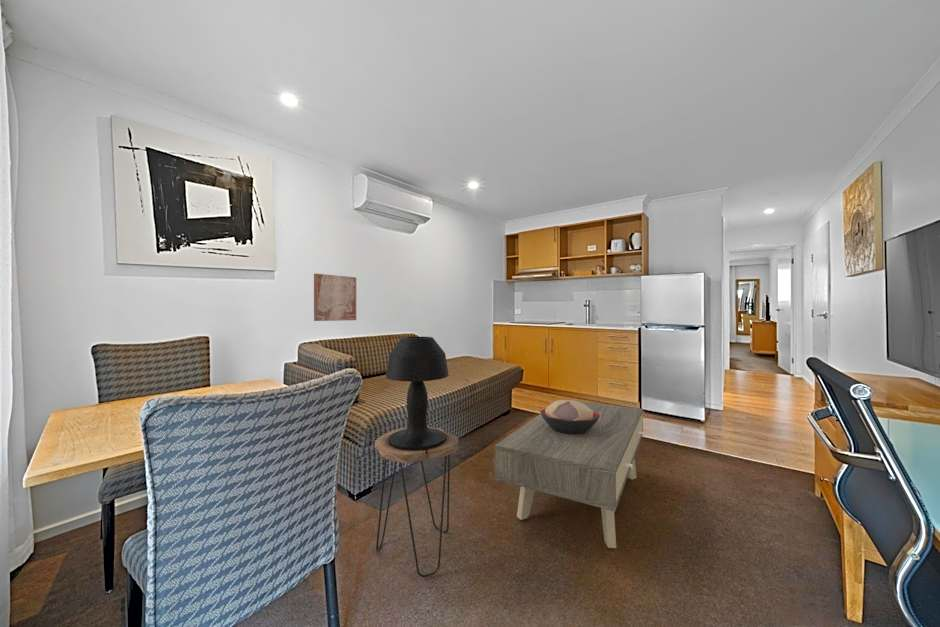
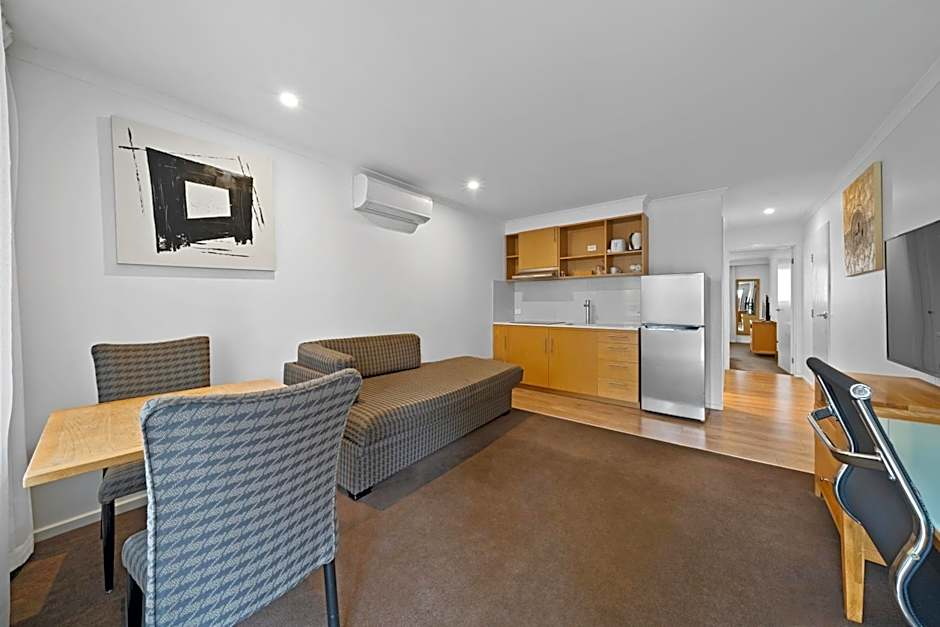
- wall art [313,273,357,322]
- table lamp [385,336,450,451]
- decorative bowl [539,399,600,435]
- side table [374,426,460,578]
- coffee table [494,398,645,549]
